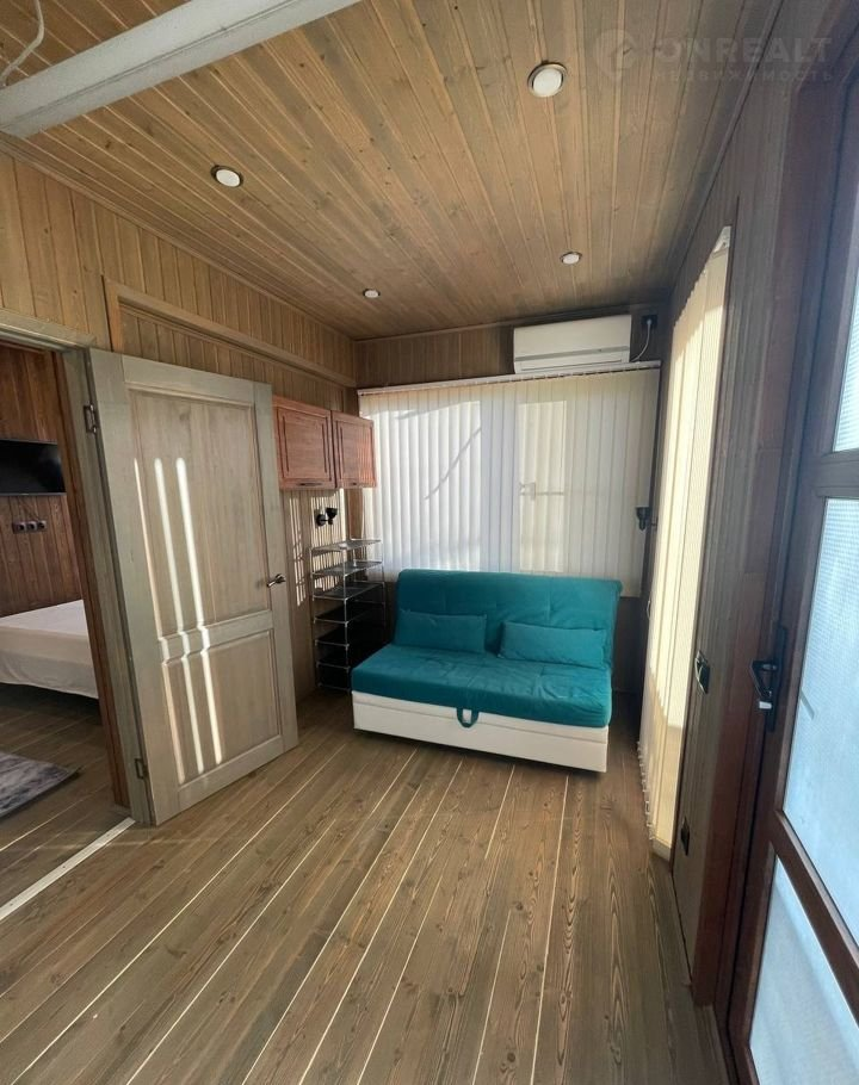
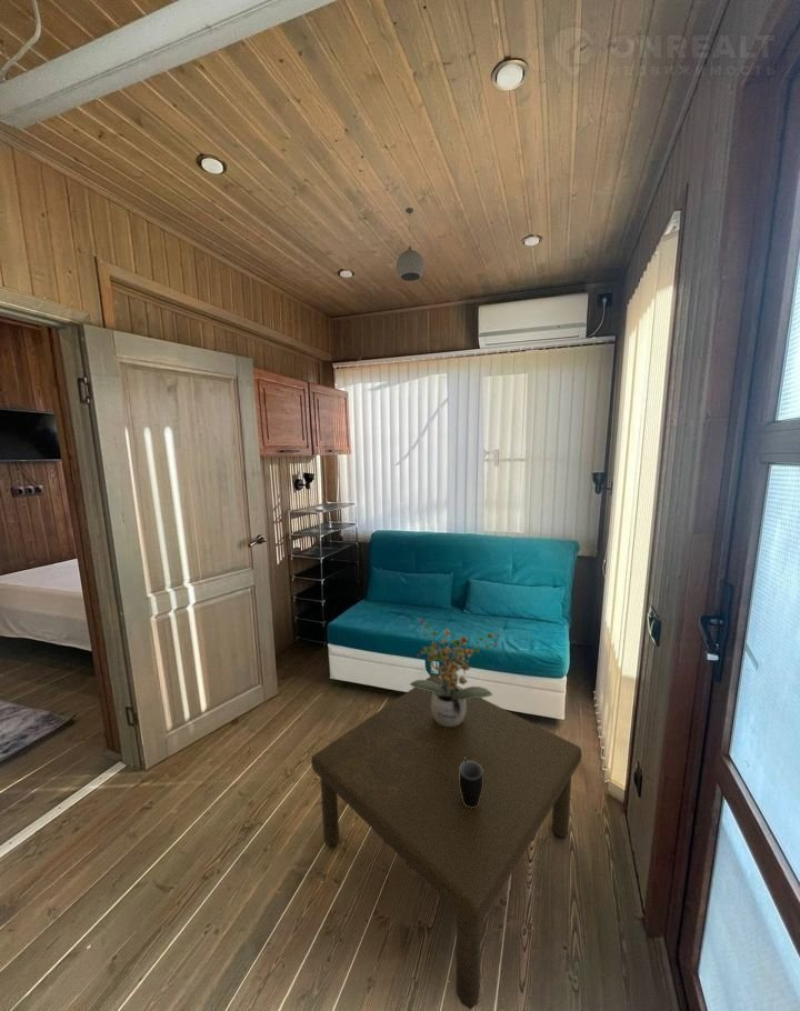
+ potted plant [409,618,501,727]
+ pendant light [396,207,426,282]
+ coffee table [310,673,583,1011]
+ mug [459,757,483,809]
